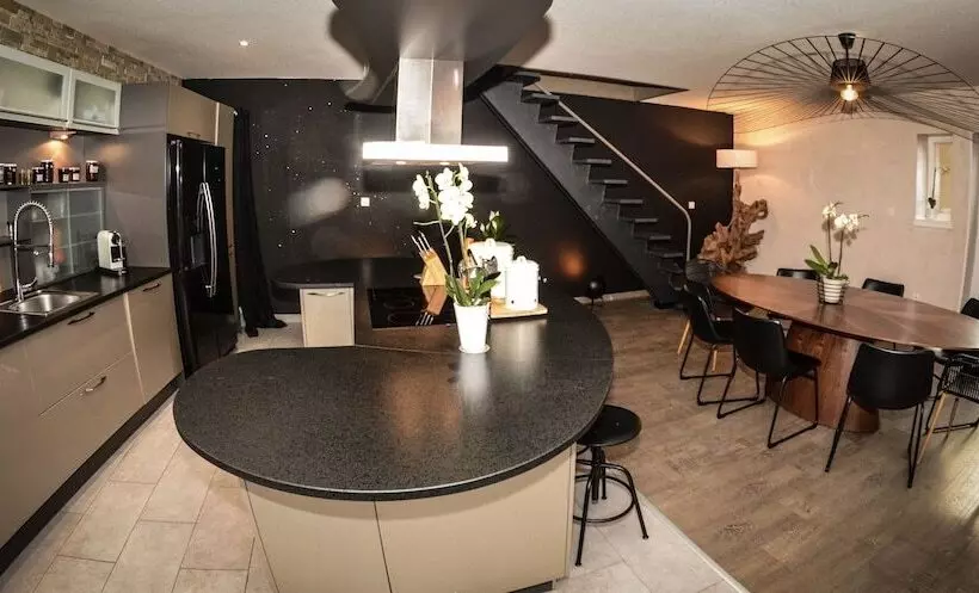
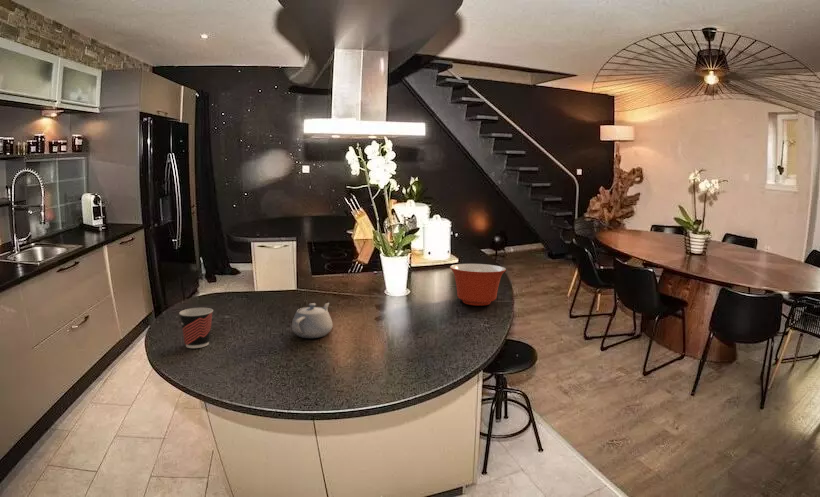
+ cup [178,307,214,349]
+ mixing bowl [449,263,507,306]
+ teapot [291,302,334,339]
